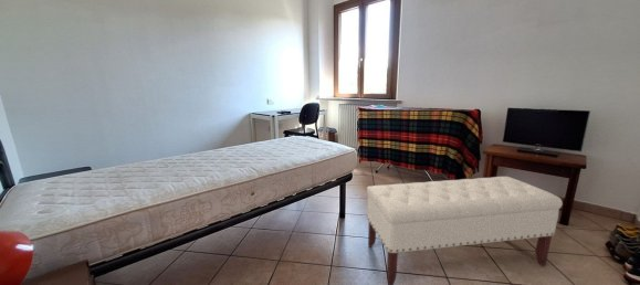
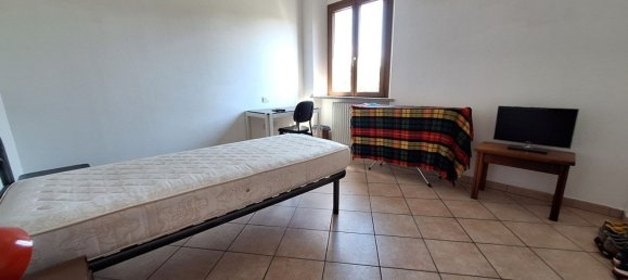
- bench [366,176,564,285]
